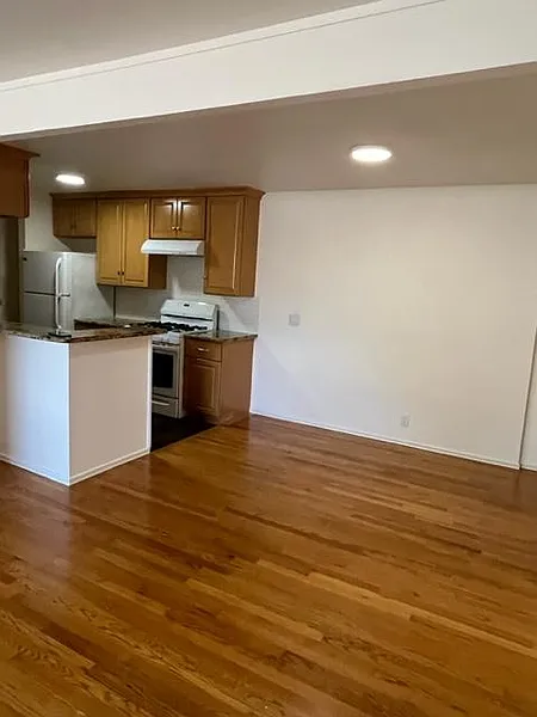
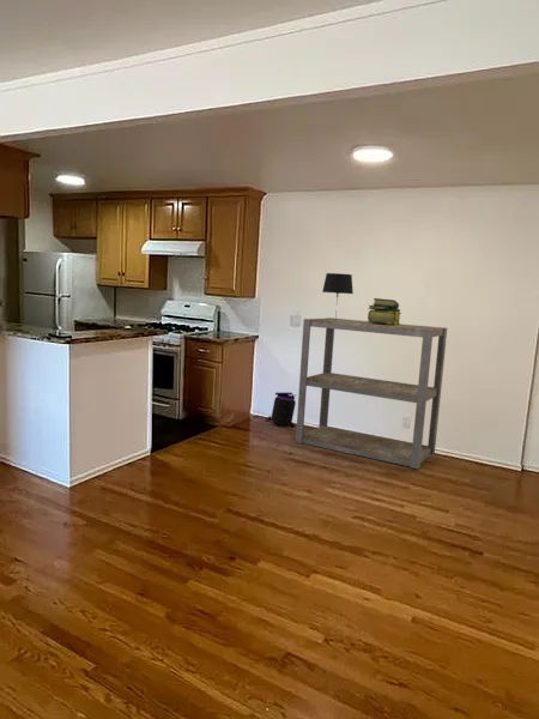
+ stack of books [367,297,402,325]
+ trash can [265,392,297,428]
+ table lamp [321,272,355,319]
+ shelving unit [295,316,448,470]
